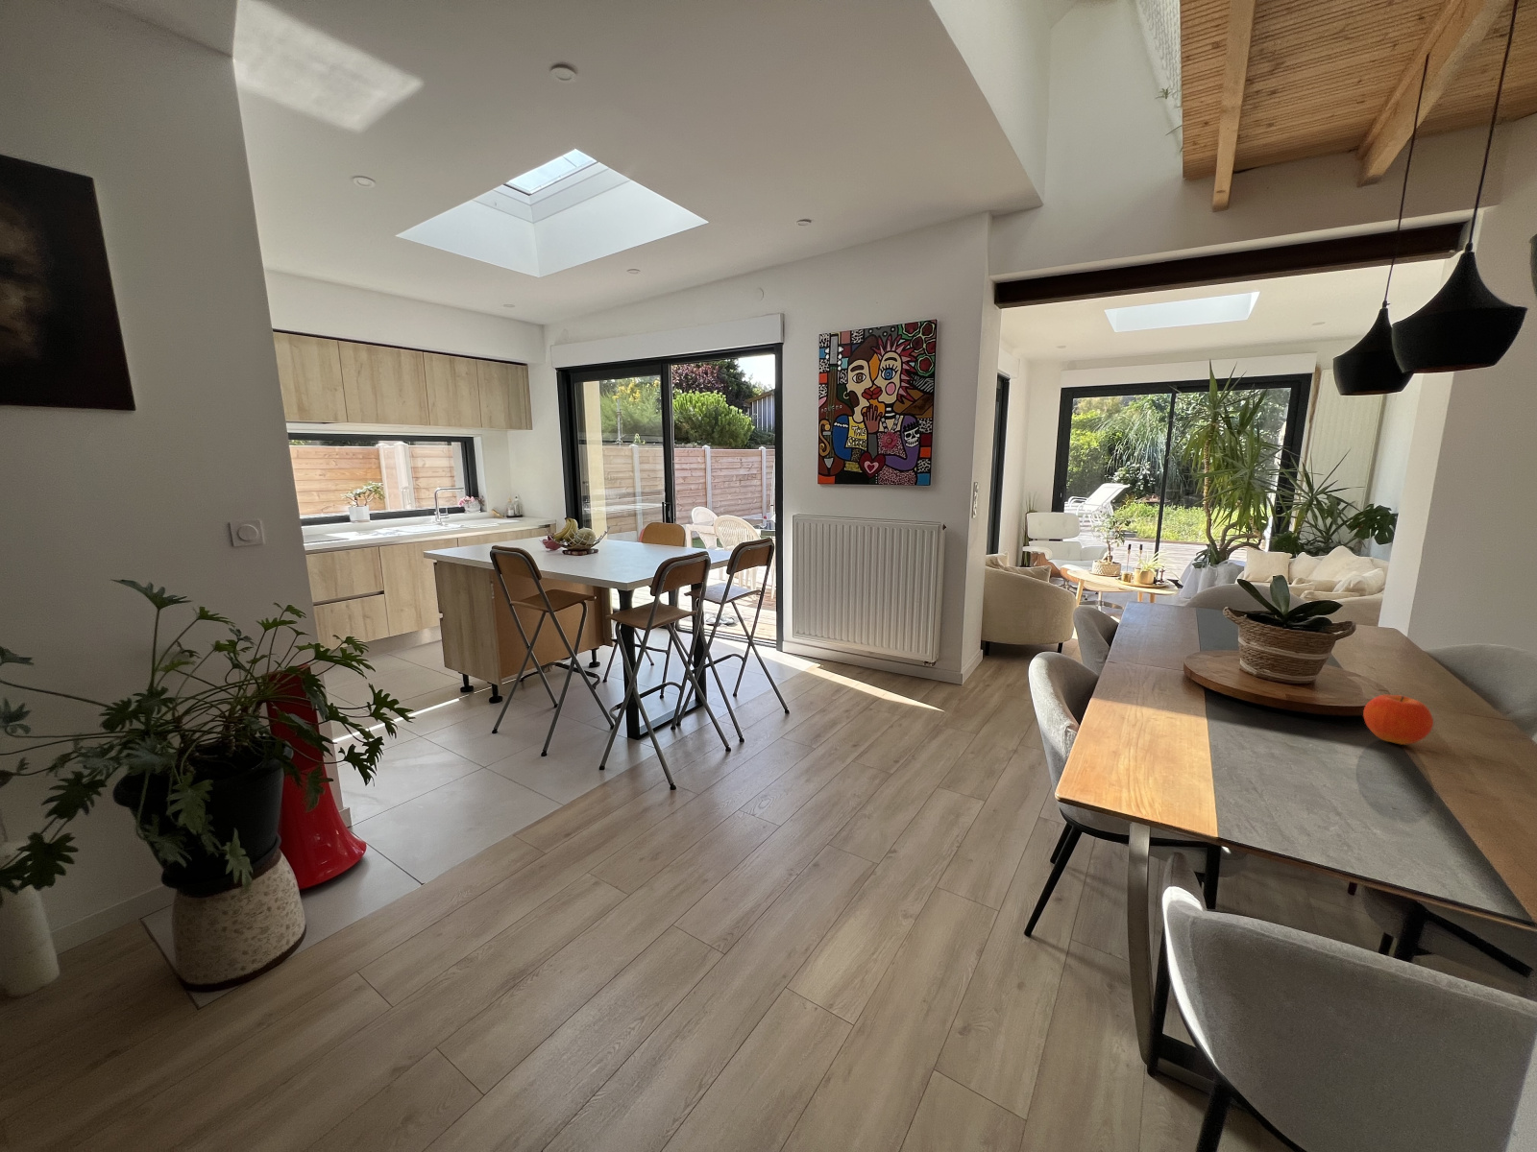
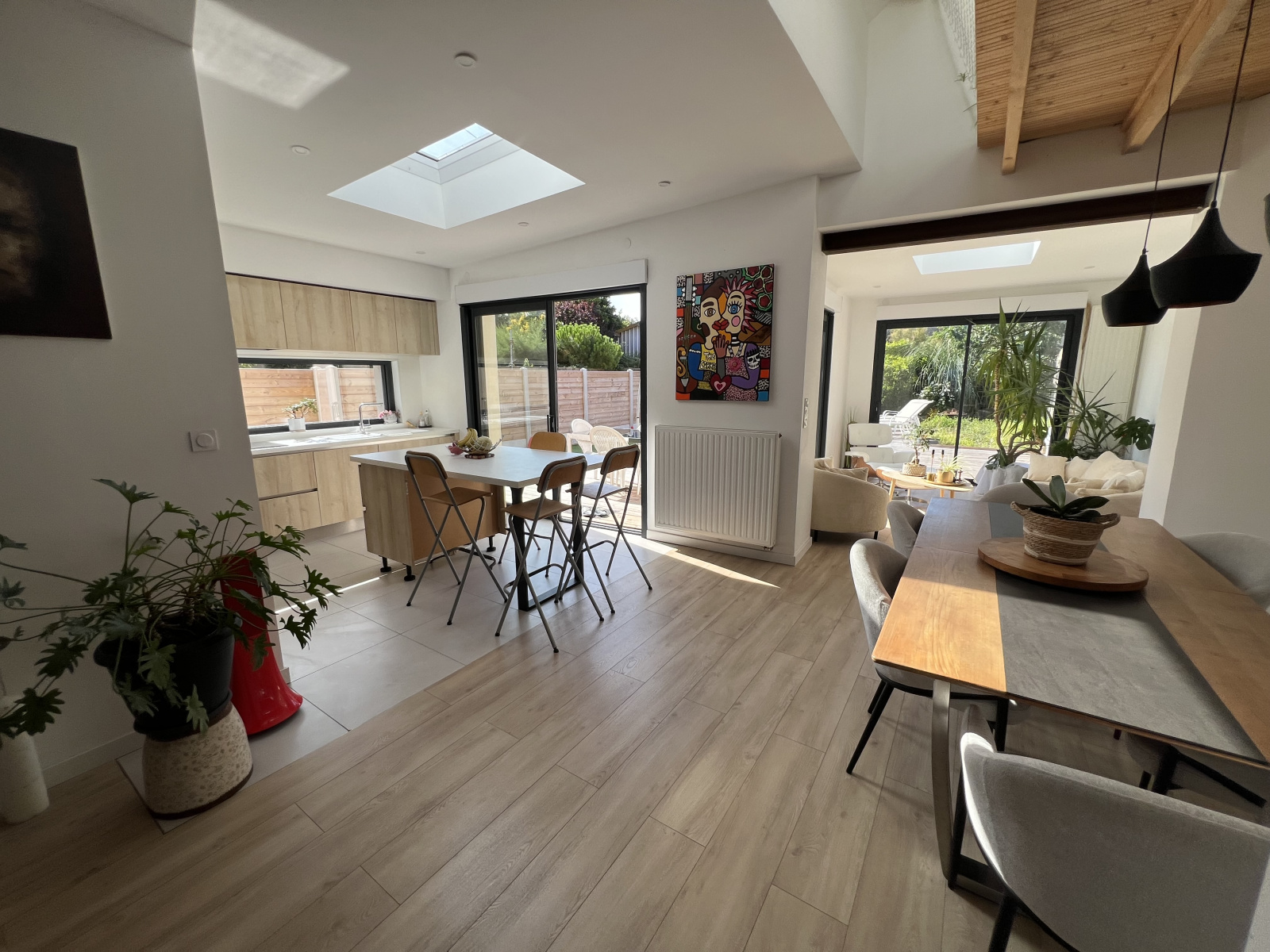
- fruit [1363,695,1434,745]
